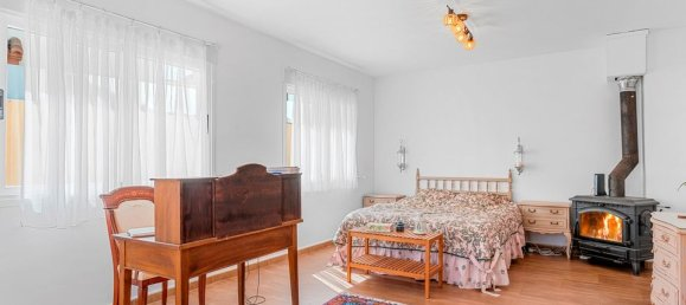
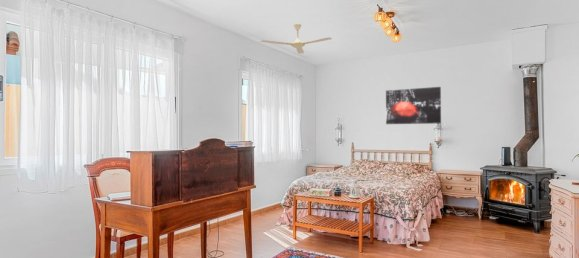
+ ceiling fan [259,23,333,54]
+ wall art [385,86,442,125]
